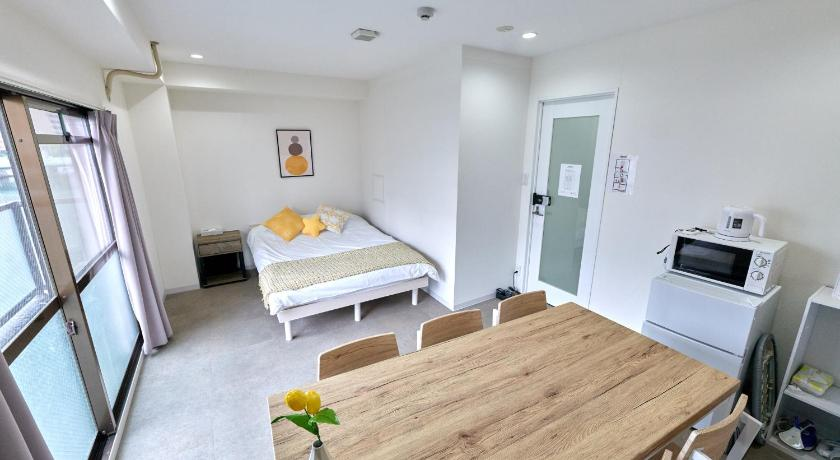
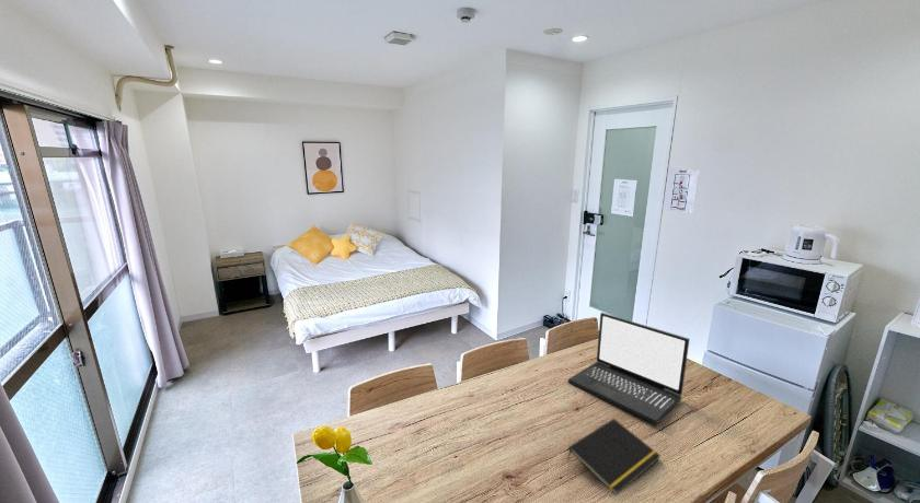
+ notepad [566,418,662,496]
+ laptop [567,312,691,425]
